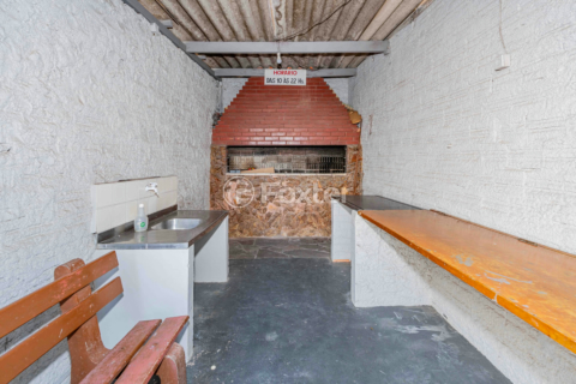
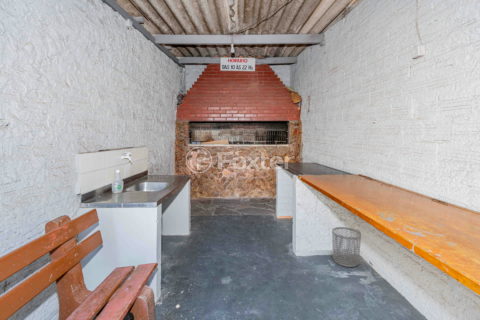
+ waste bin [331,226,362,268]
